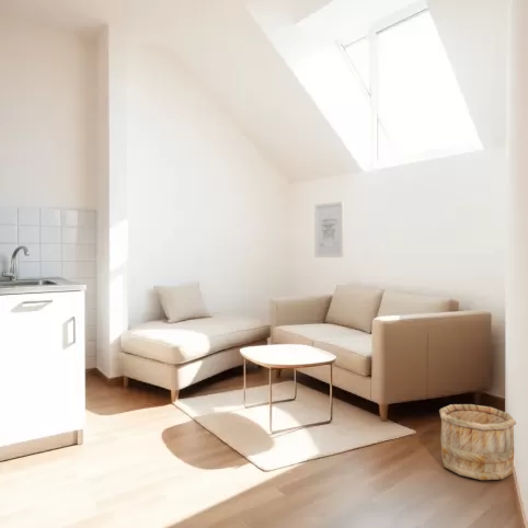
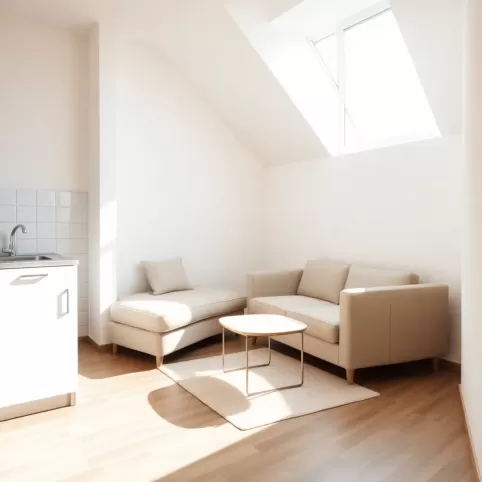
- wall art [313,200,345,259]
- wooden bucket [438,403,517,481]
